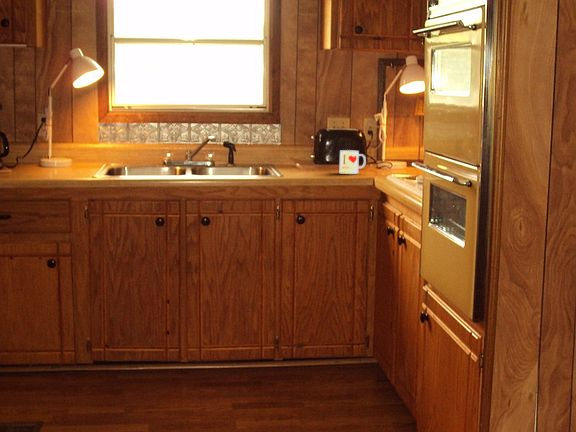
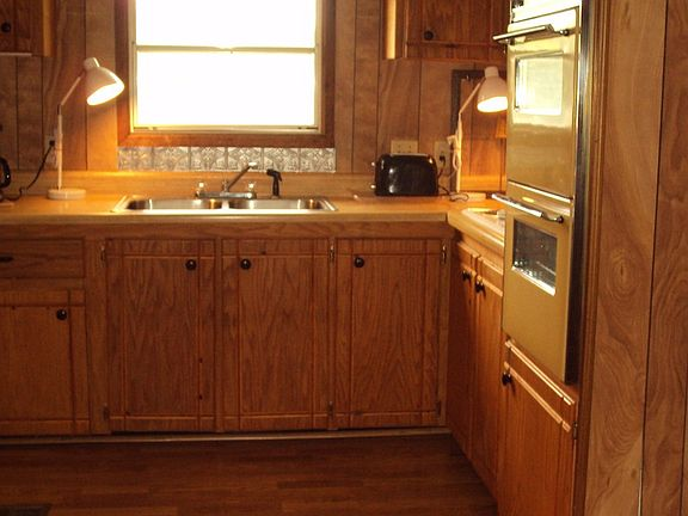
- mug [339,149,367,175]
